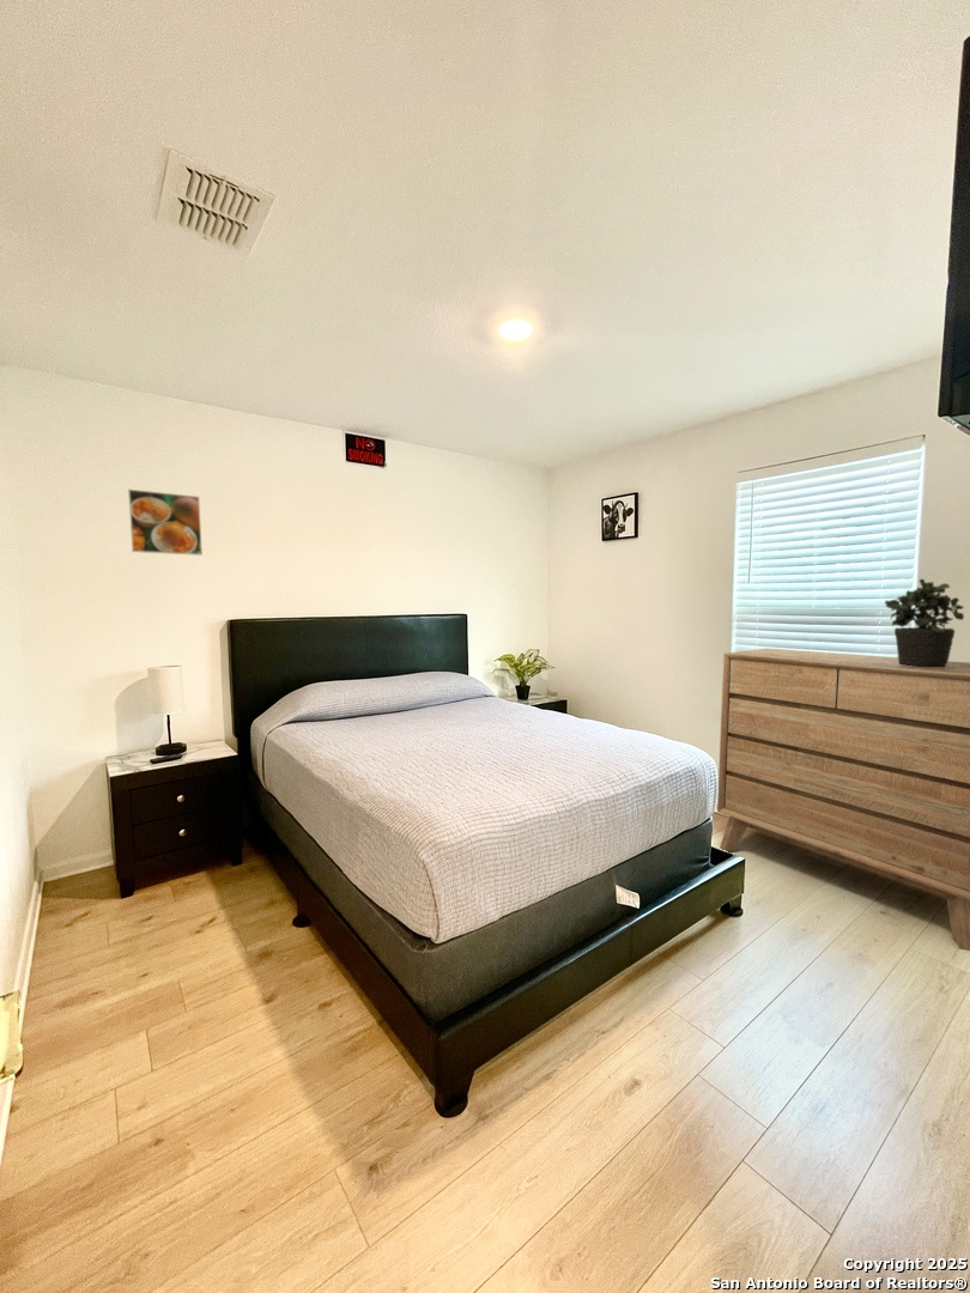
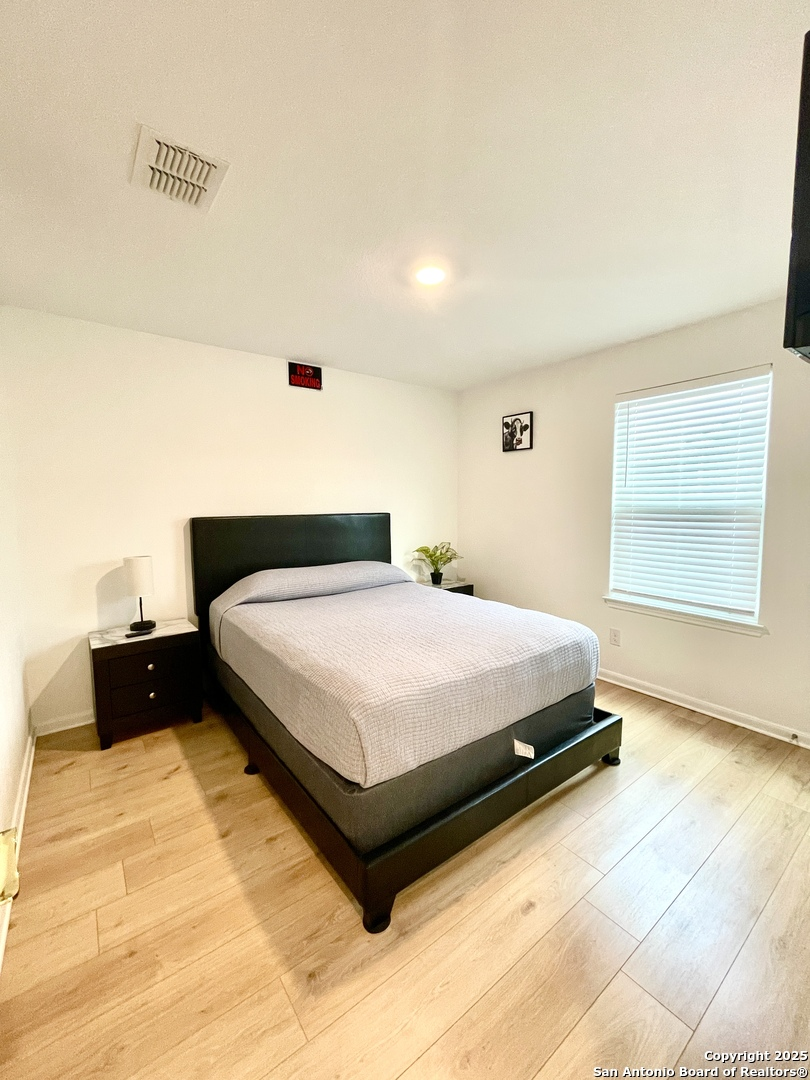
- dresser [716,648,970,952]
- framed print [127,488,204,557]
- potted plant [884,578,965,668]
